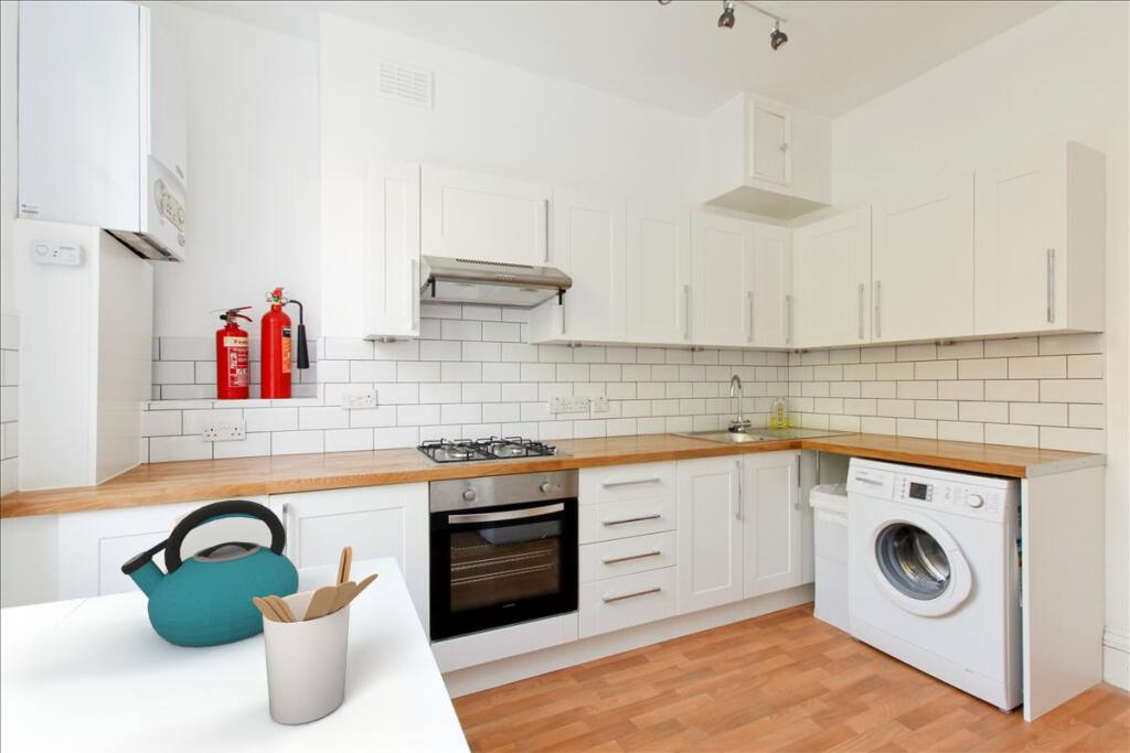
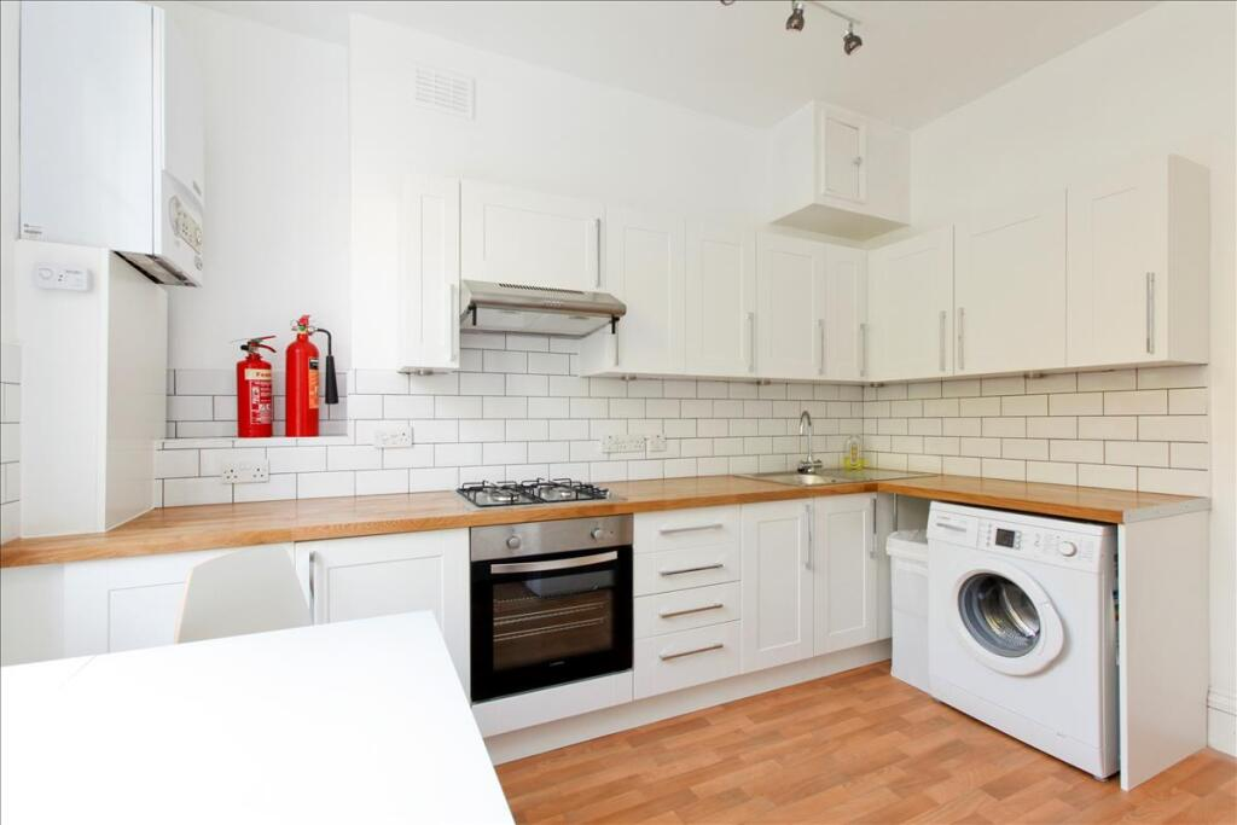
- kettle [120,498,300,648]
- utensil holder [253,545,380,725]
